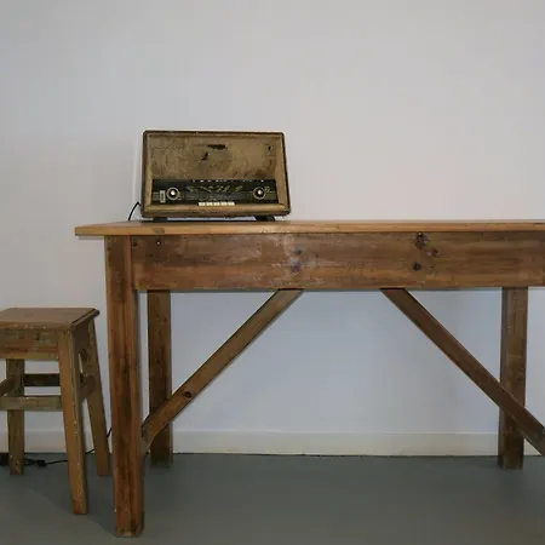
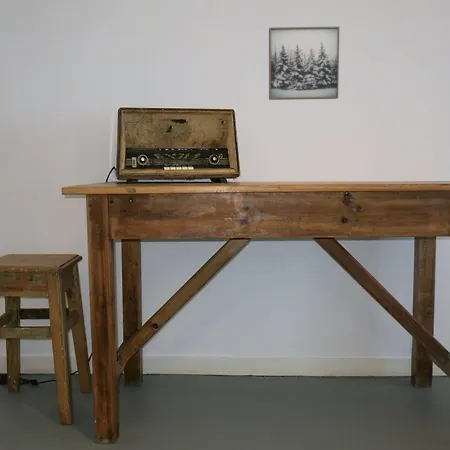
+ wall art [268,26,340,101]
